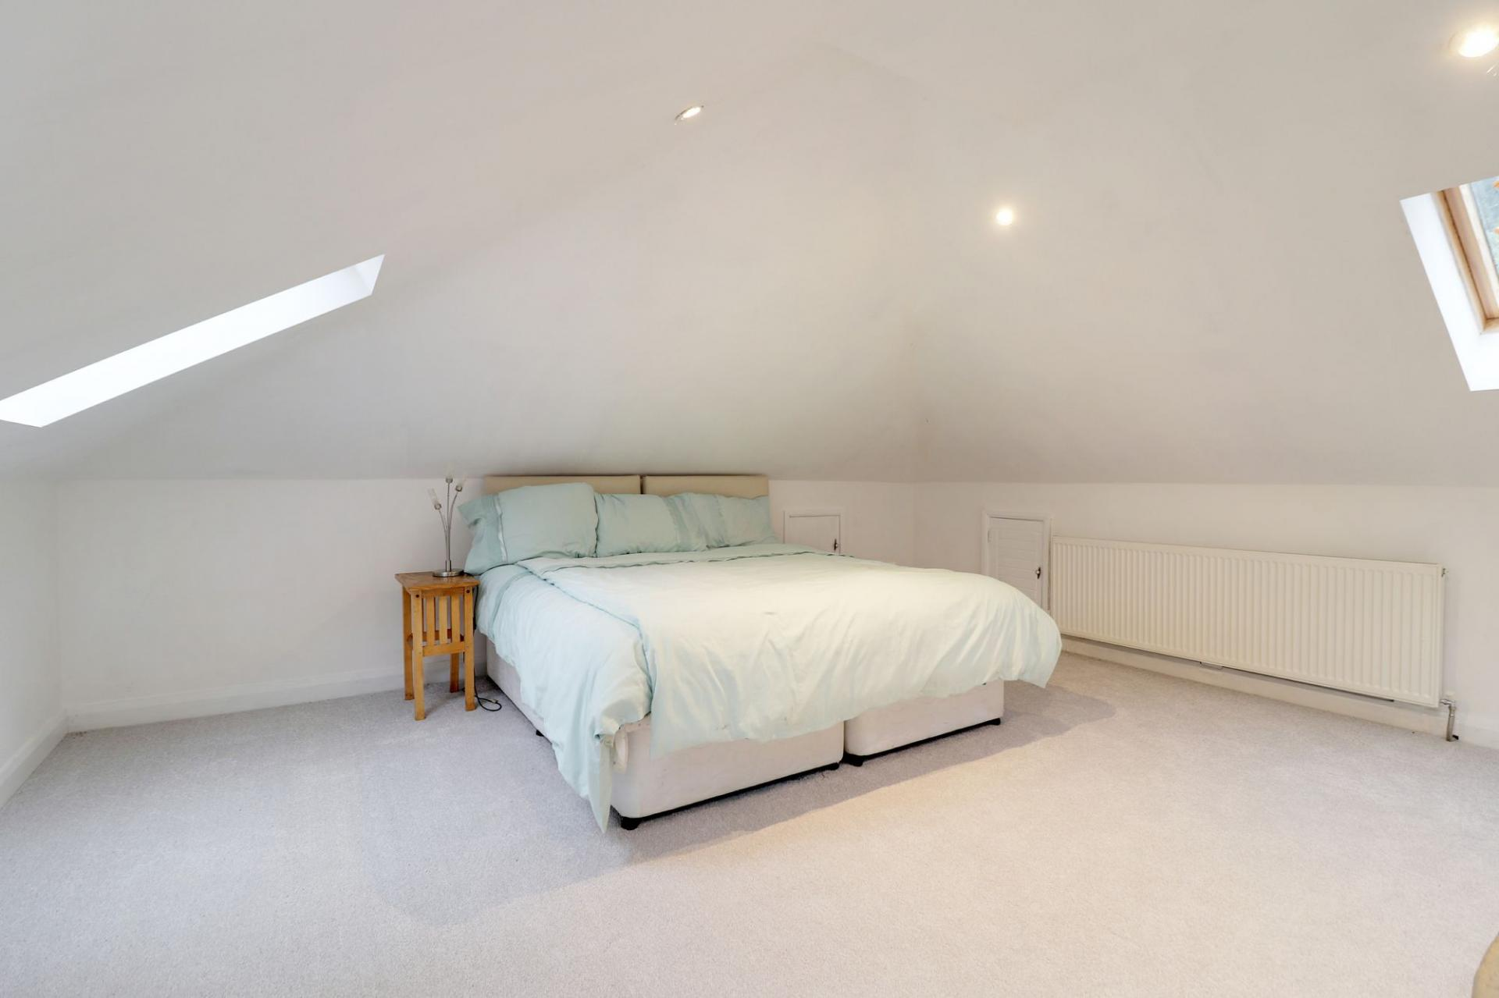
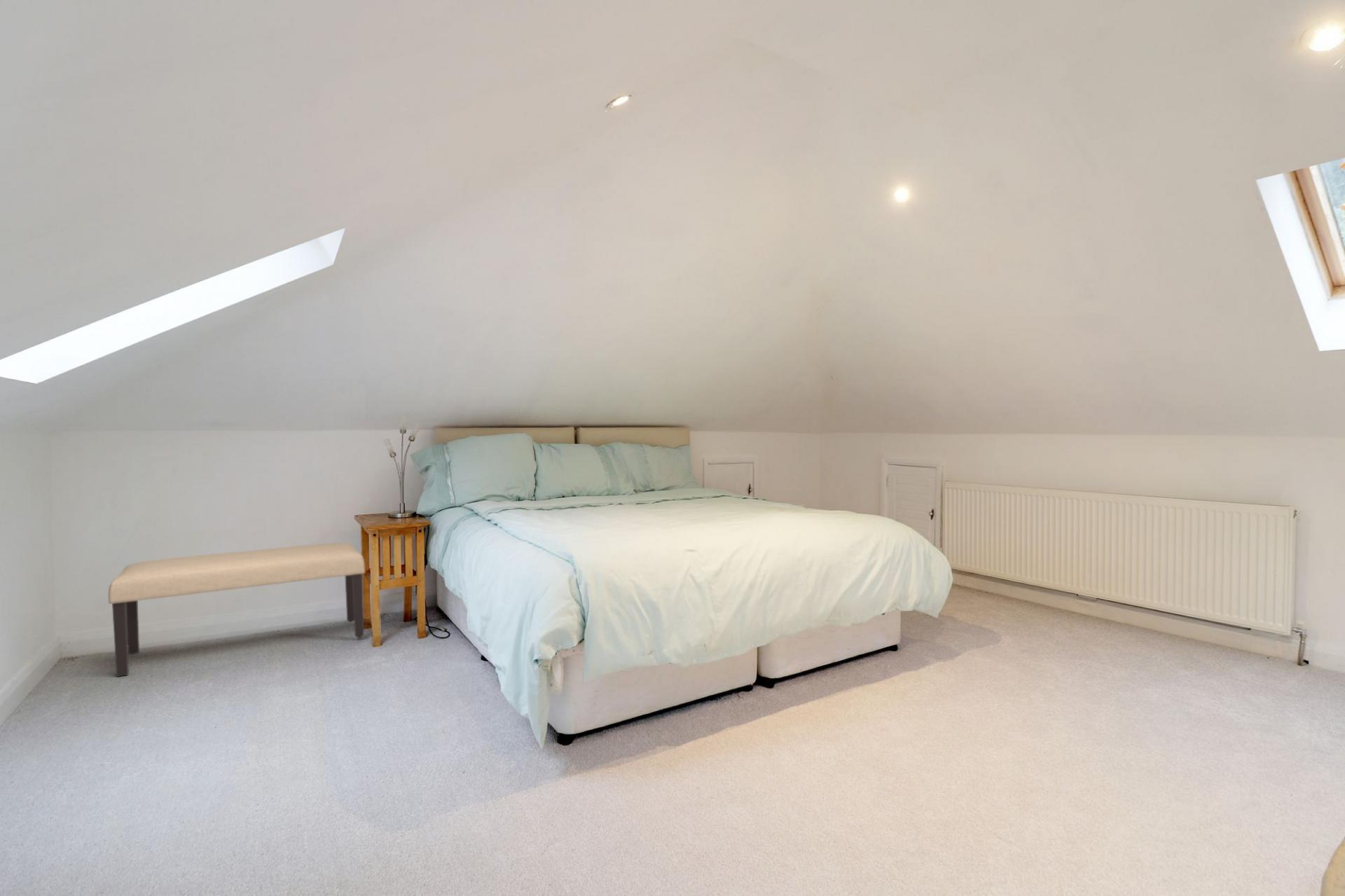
+ bench [107,542,366,677]
